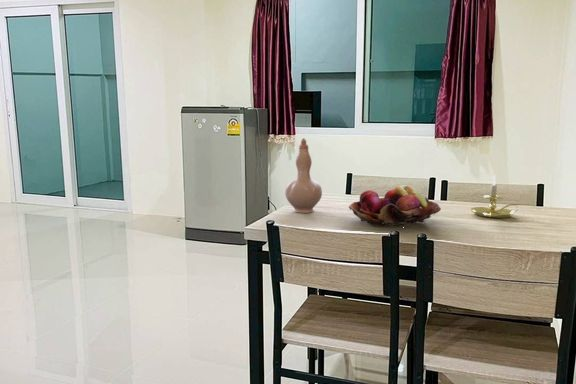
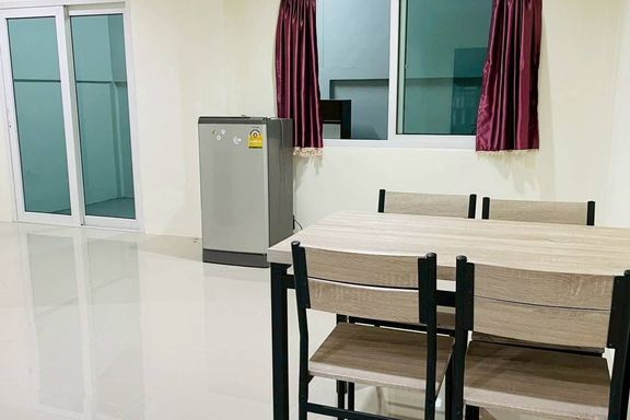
- candle holder [470,173,523,219]
- vase [284,137,323,214]
- fruit basket [348,184,442,227]
